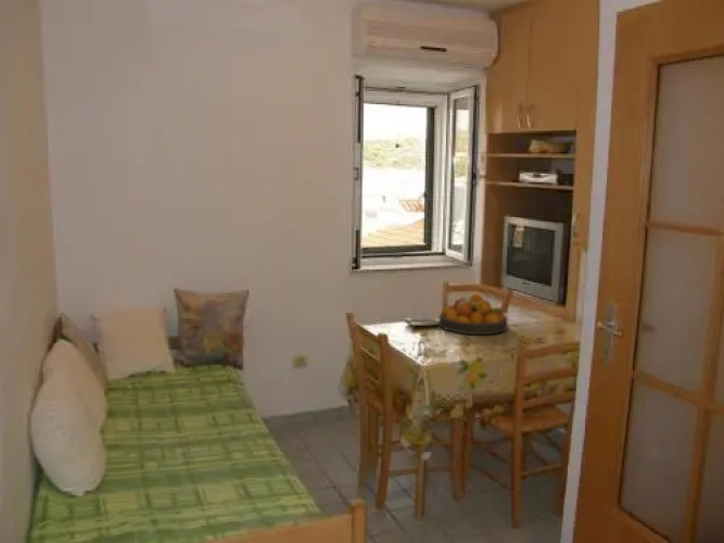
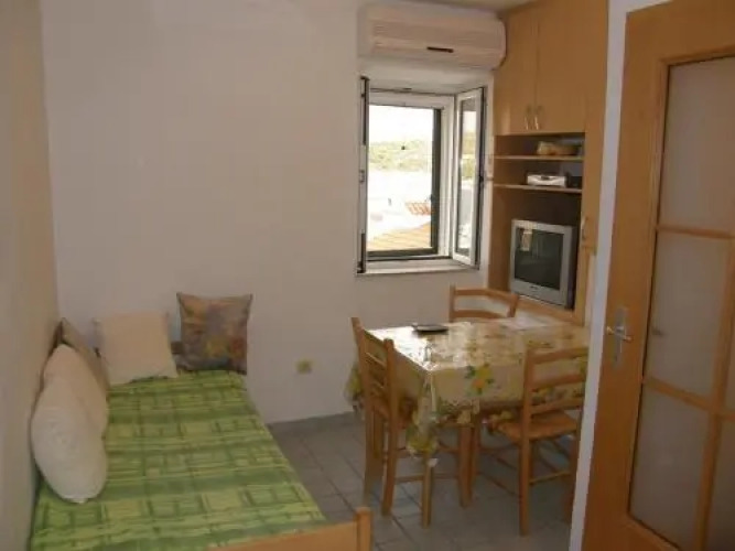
- fruit bowl [437,292,509,336]
